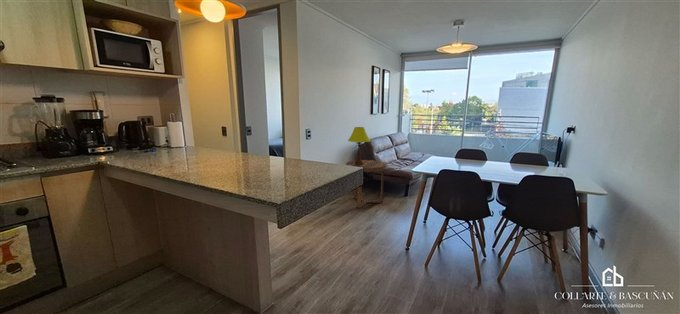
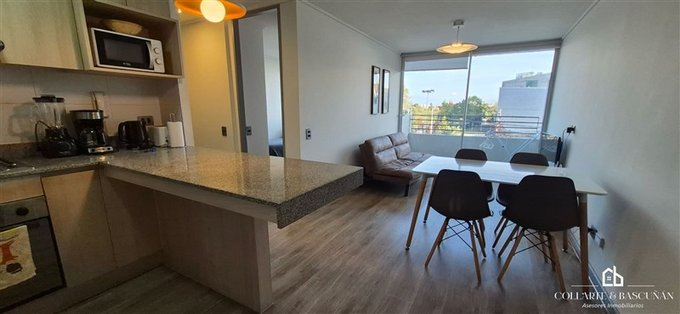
- side table [345,159,388,209]
- table lamp [347,126,371,165]
